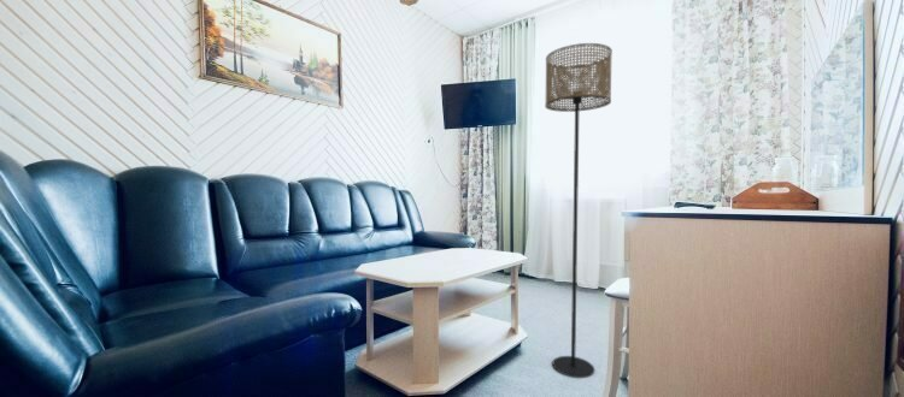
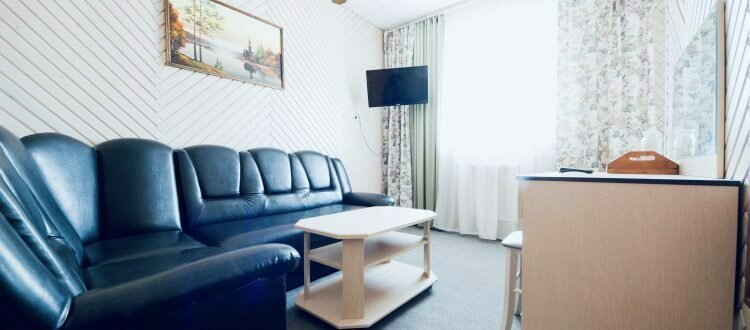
- floor lamp [544,42,614,379]
